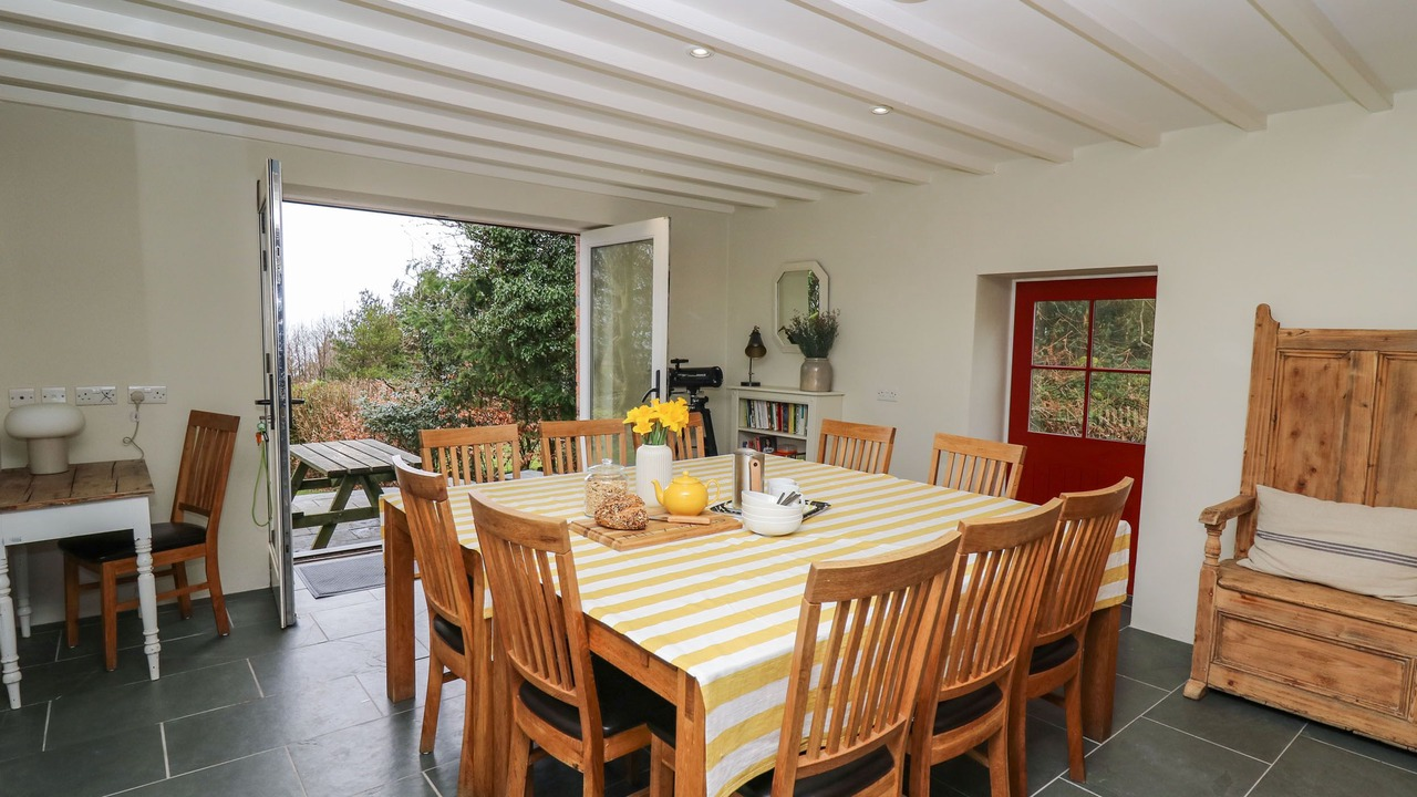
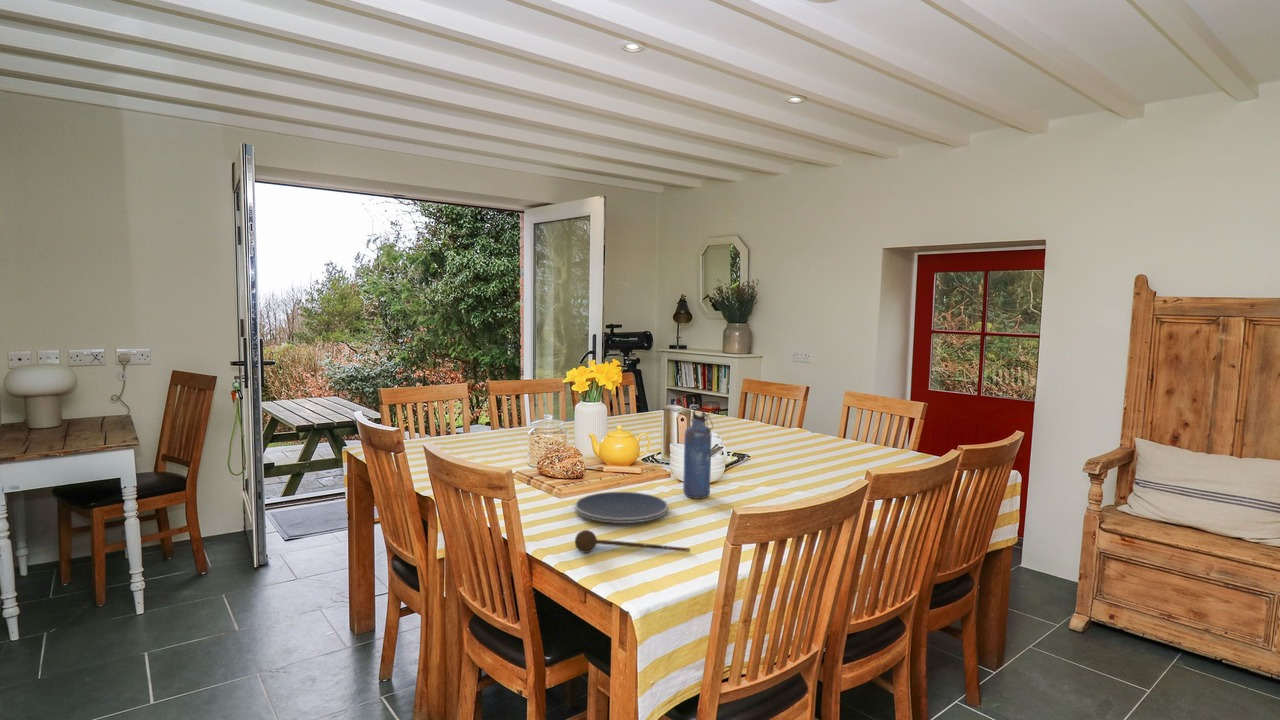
+ plate [574,491,669,524]
+ water bottle [682,407,714,500]
+ spoon [574,529,691,554]
